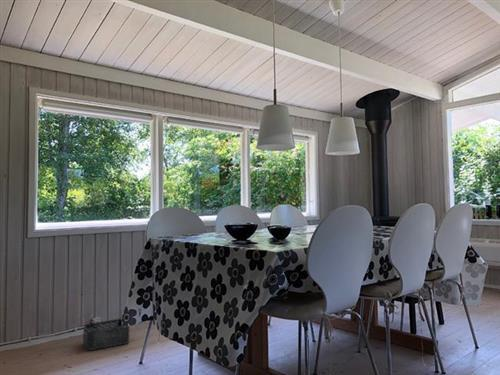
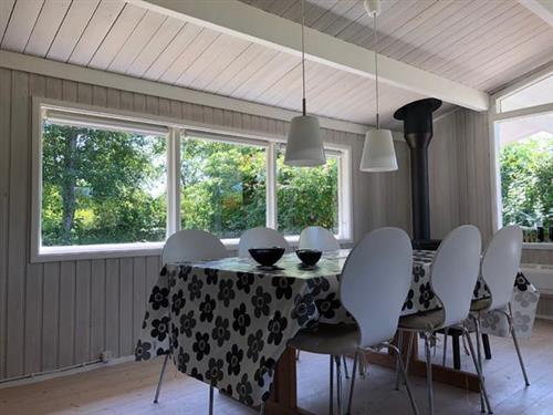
- storage bin [82,318,130,351]
